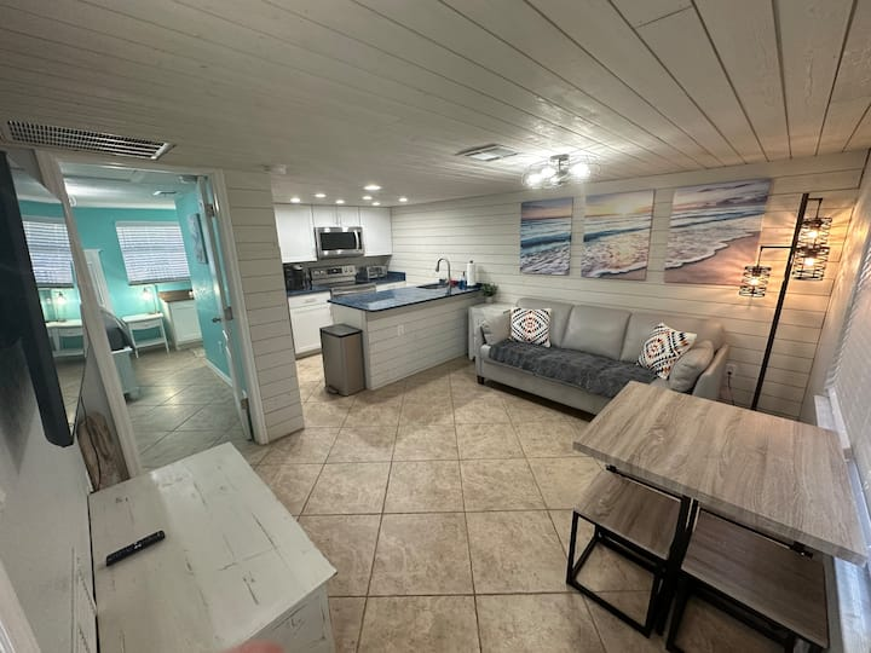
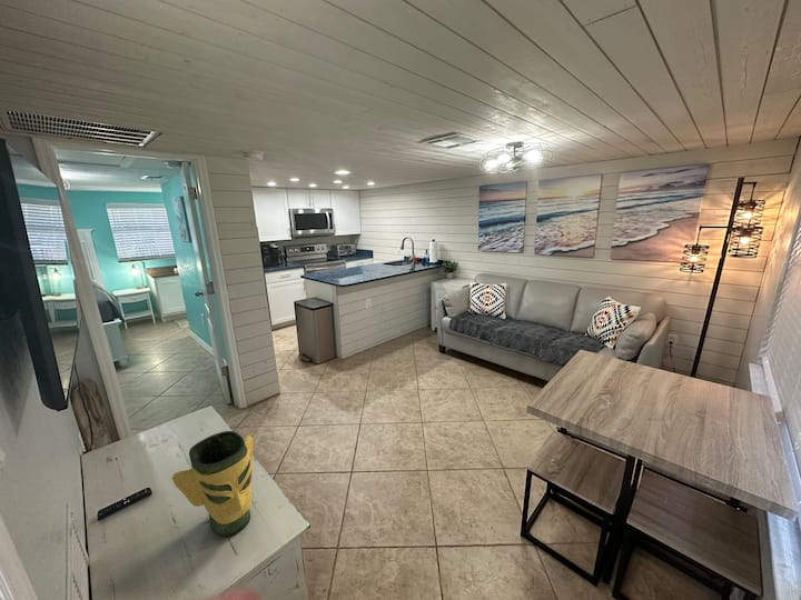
+ vase [170,430,255,538]
